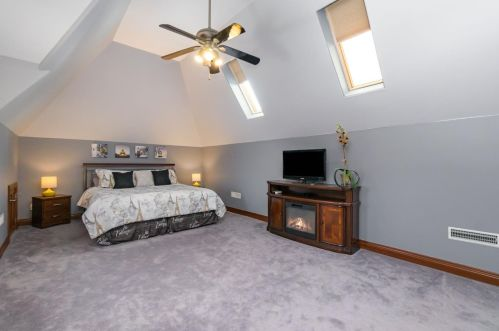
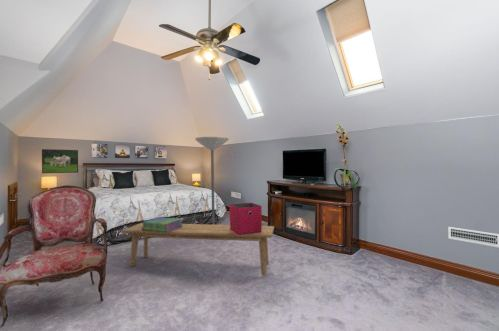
+ bench [120,222,275,277]
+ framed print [41,148,79,174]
+ storage bin [228,202,263,236]
+ armchair [0,184,108,329]
+ stack of books [142,216,184,233]
+ floor lamp [194,136,230,225]
